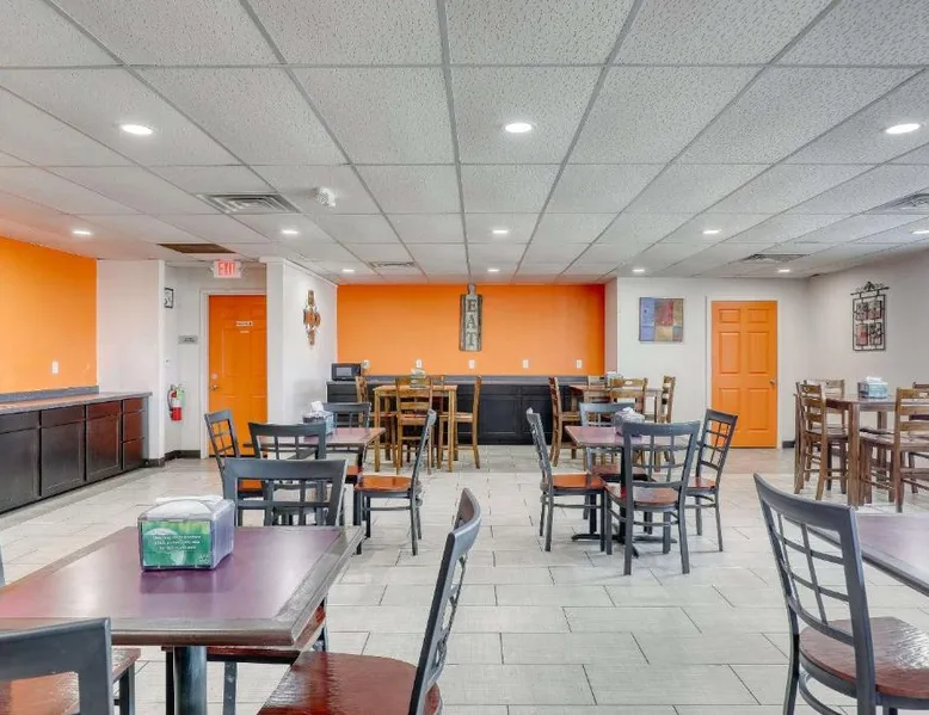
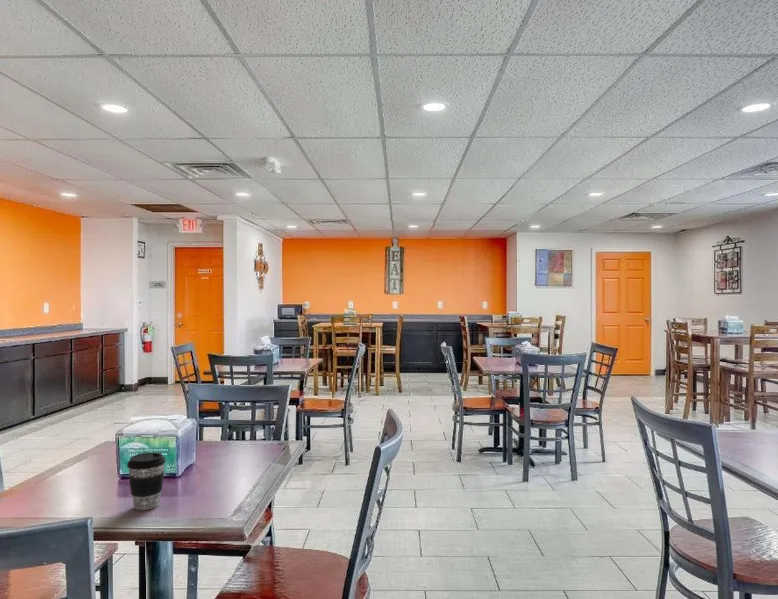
+ coffee cup [126,451,167,511]
